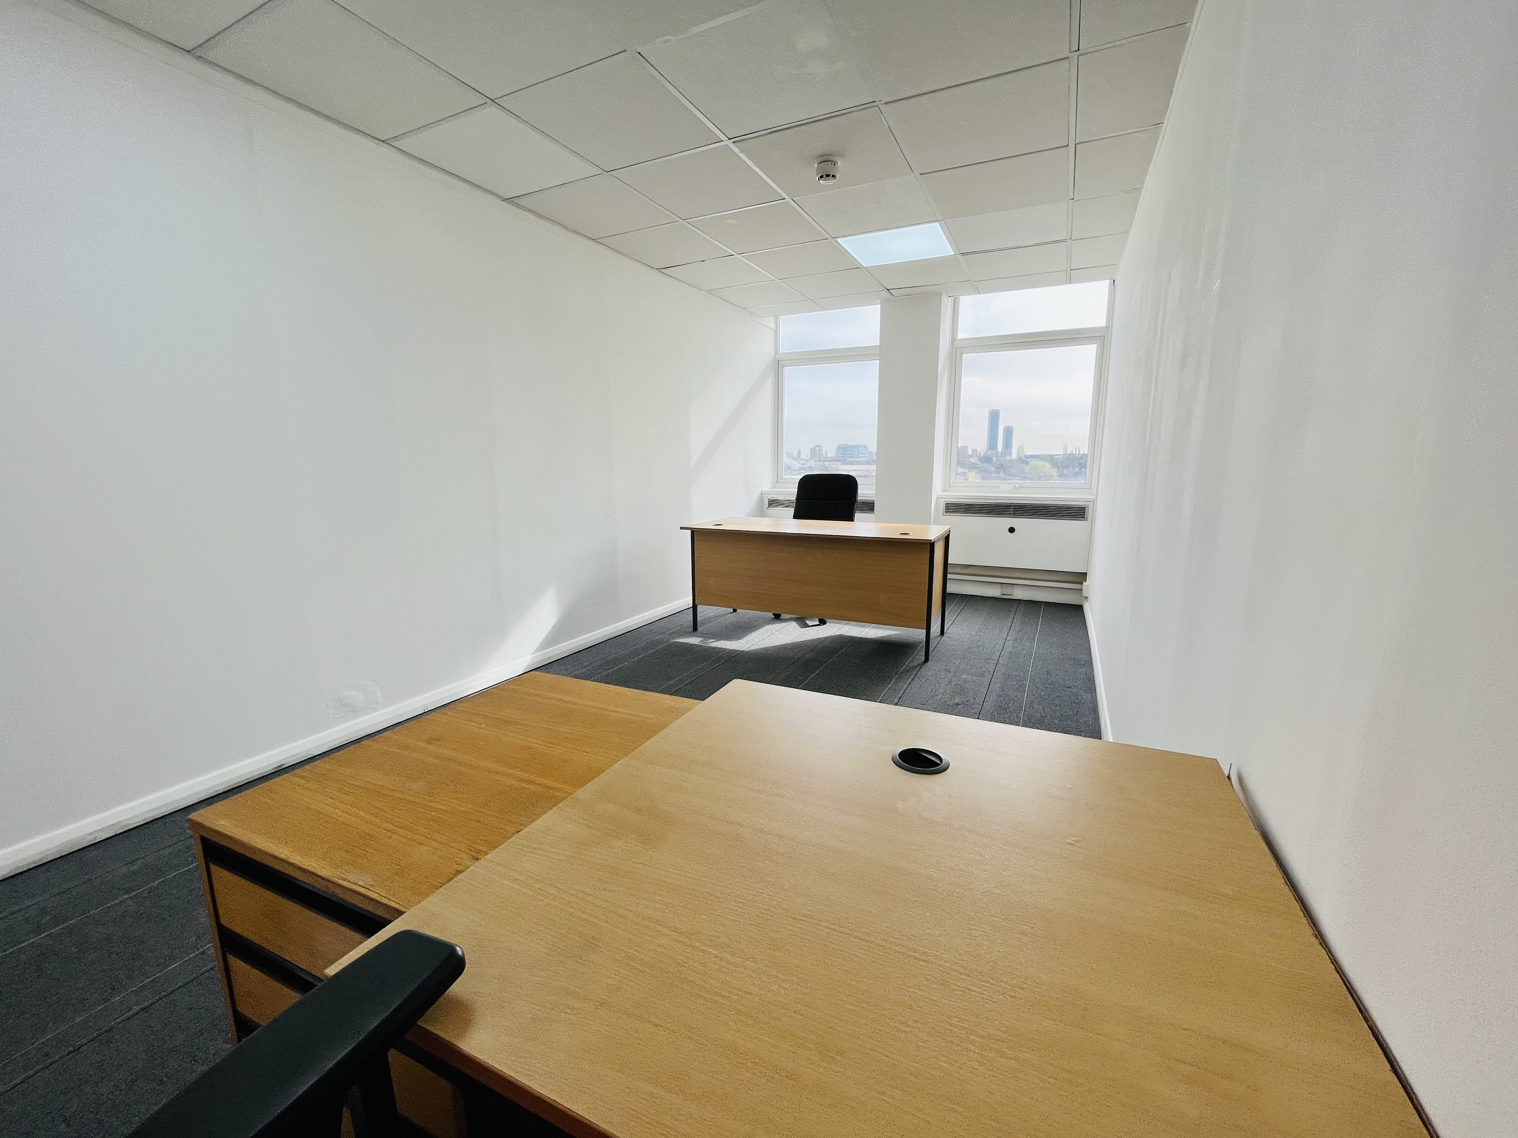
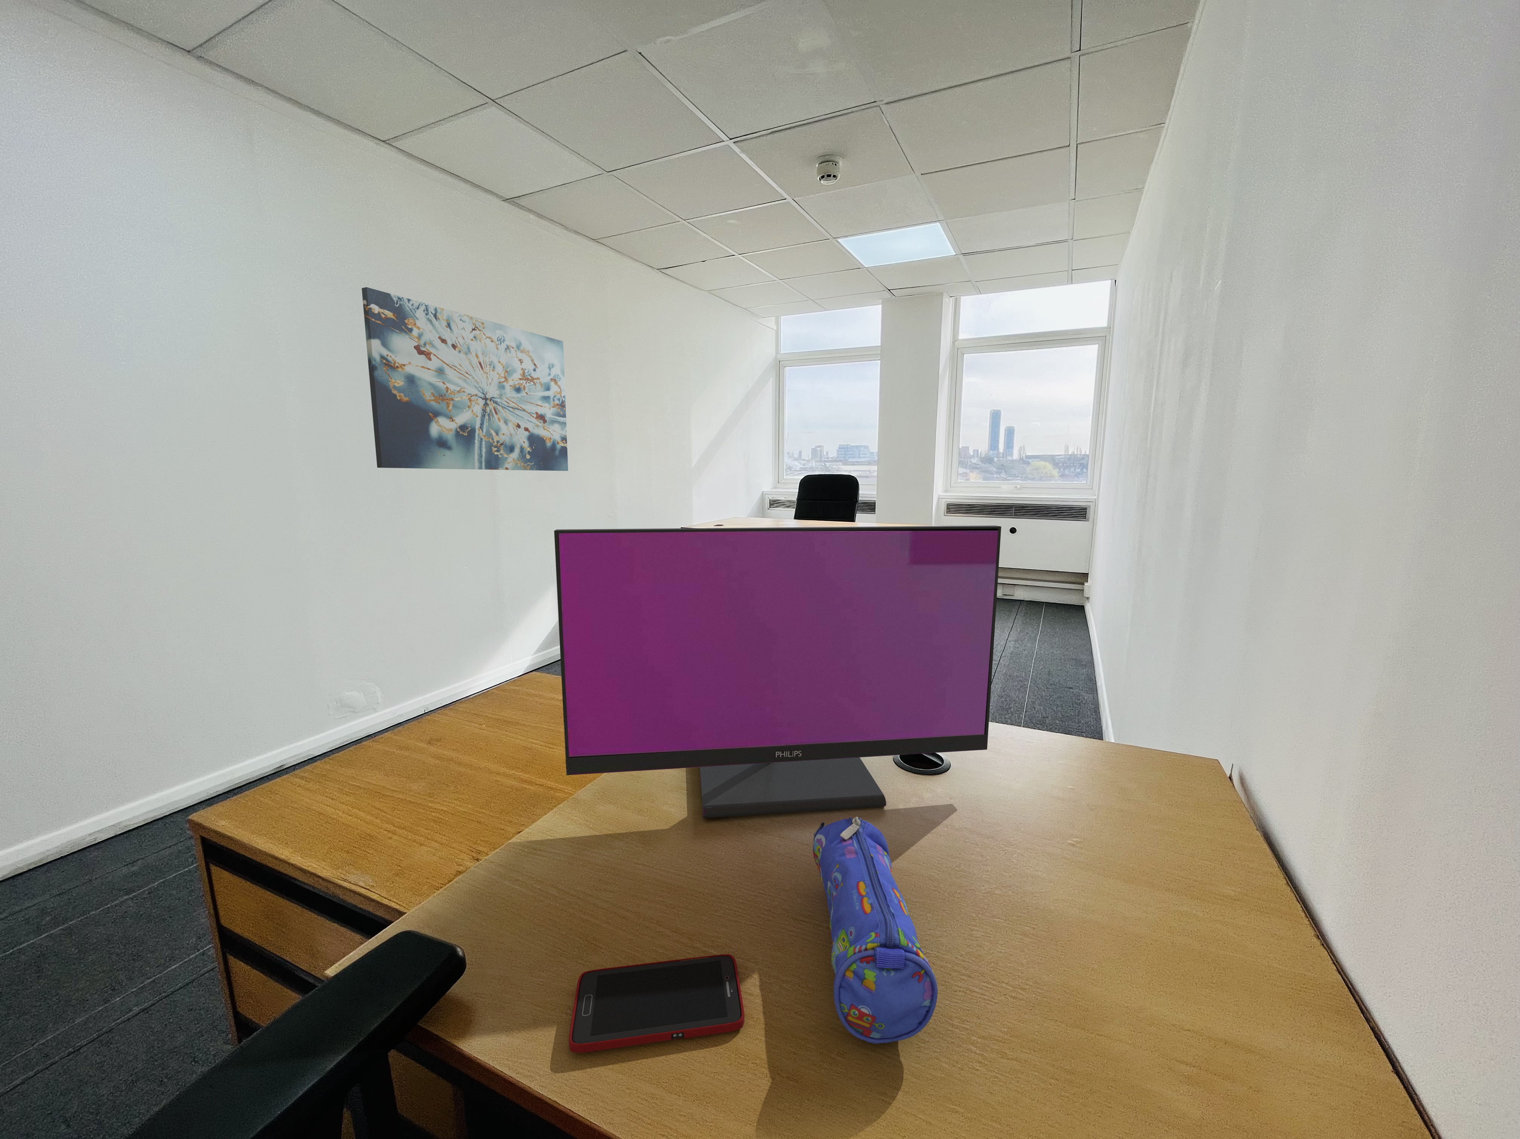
+ wall art [361,287,569,471]
+ computer monitor [554,525,1002,818]
+ cell phone [569,954,744,1054]
+ pencil case [813,816,938,1044]
